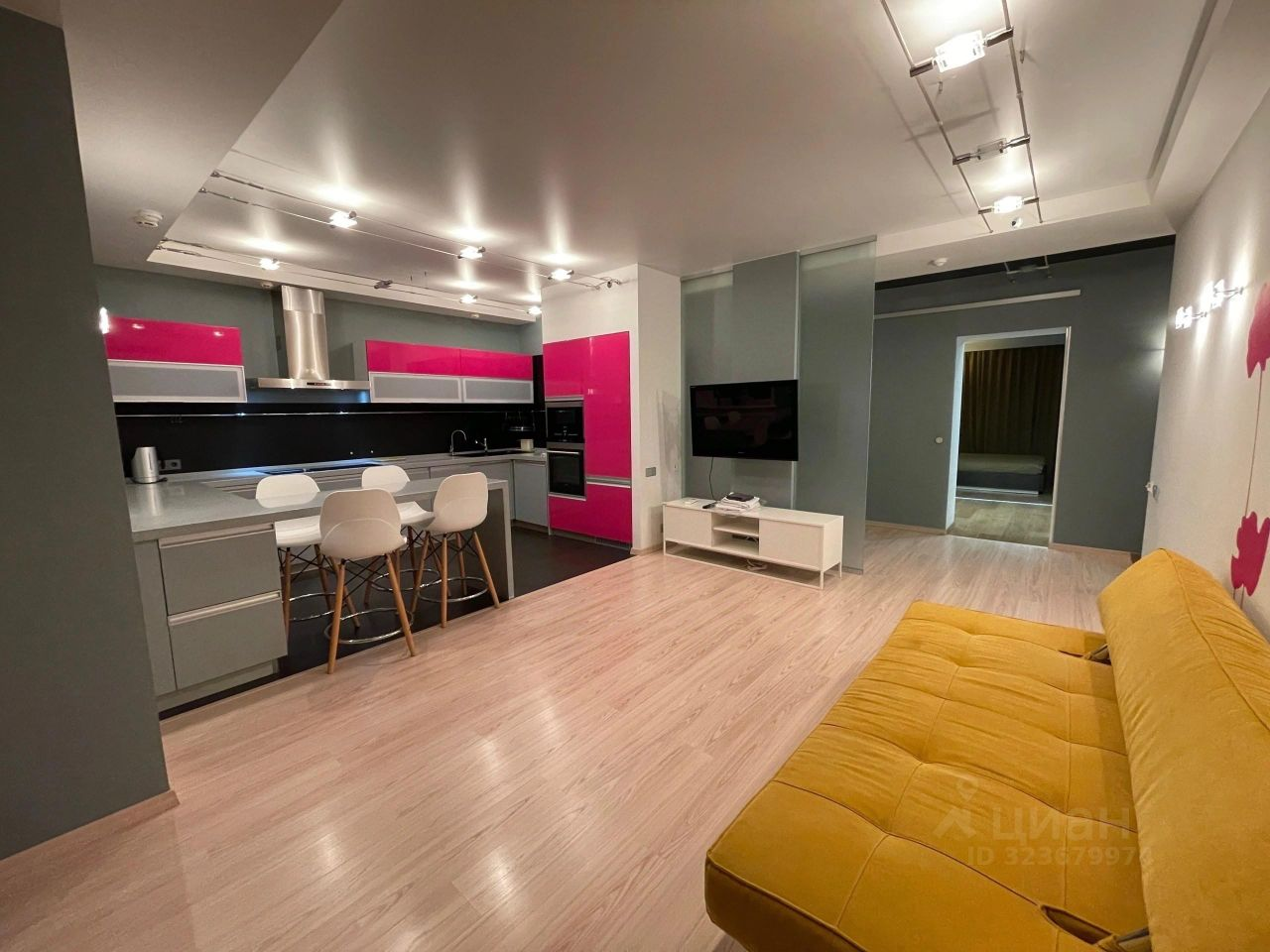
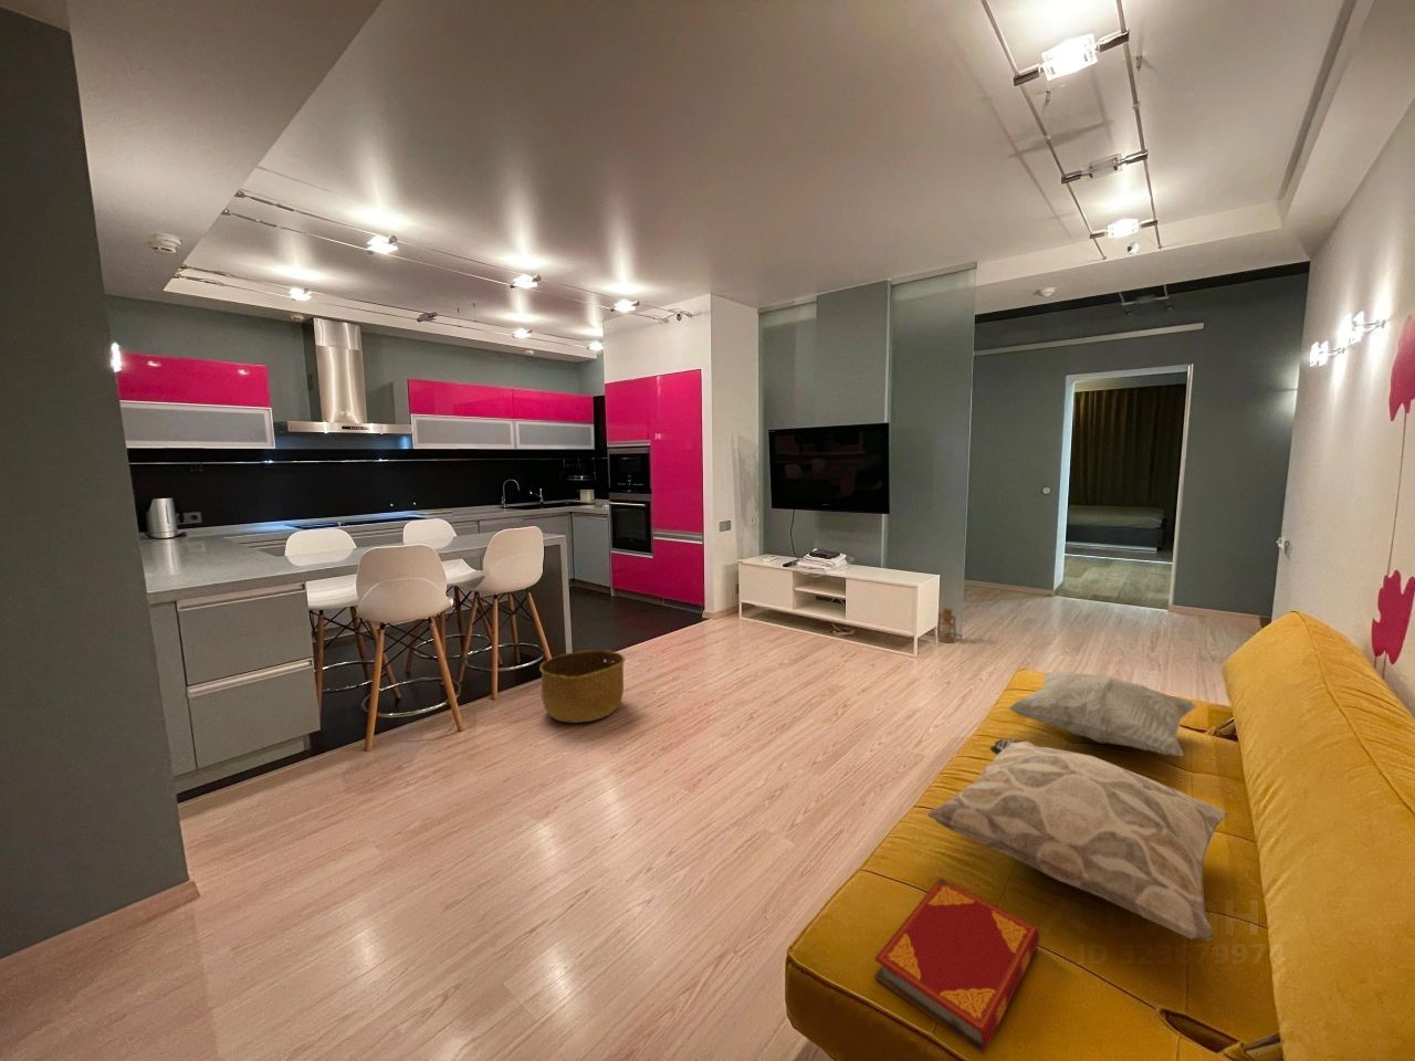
+ hardback book [874,876,1041,1055]
+ decorative pillow [926,738,1229,941]
+ lantern [935,602,957,644]
+ basket [538,649,626,724]
+ decorative pillow [1006,670,1199,758]
